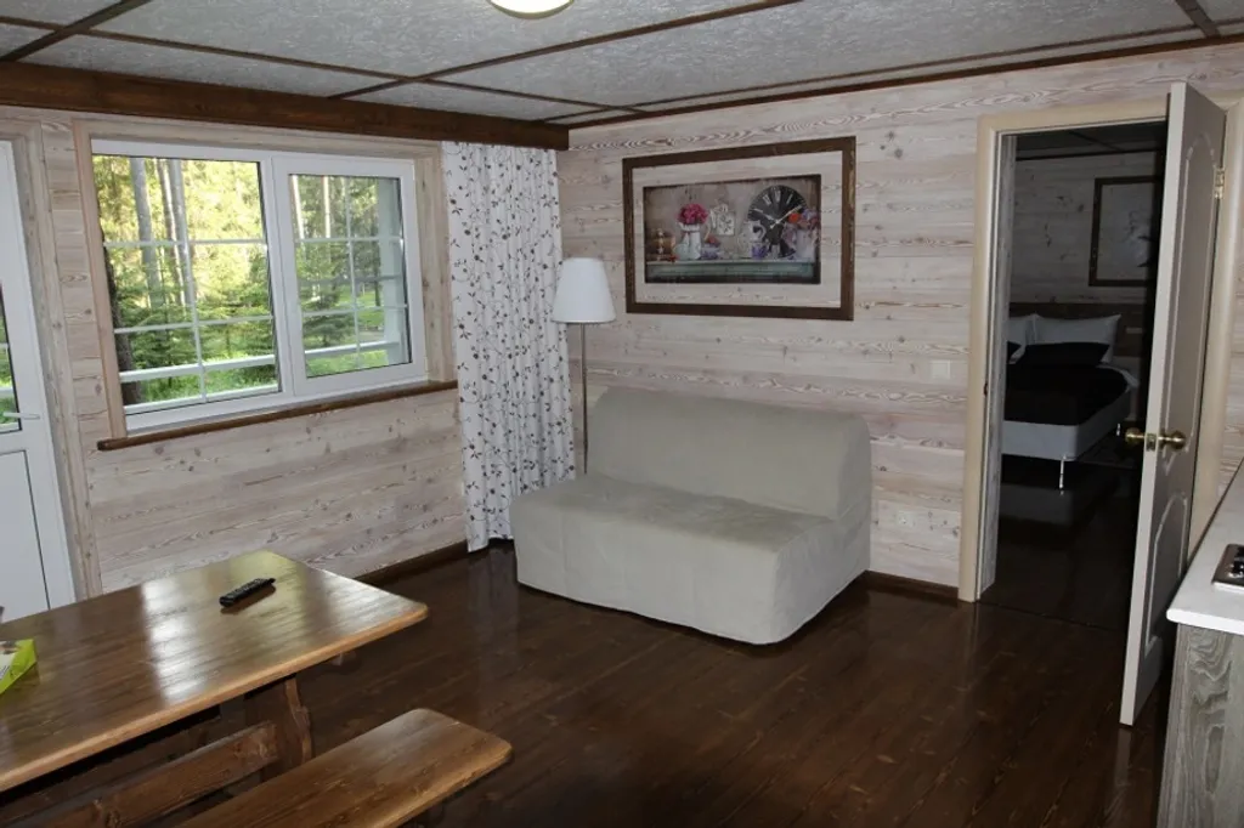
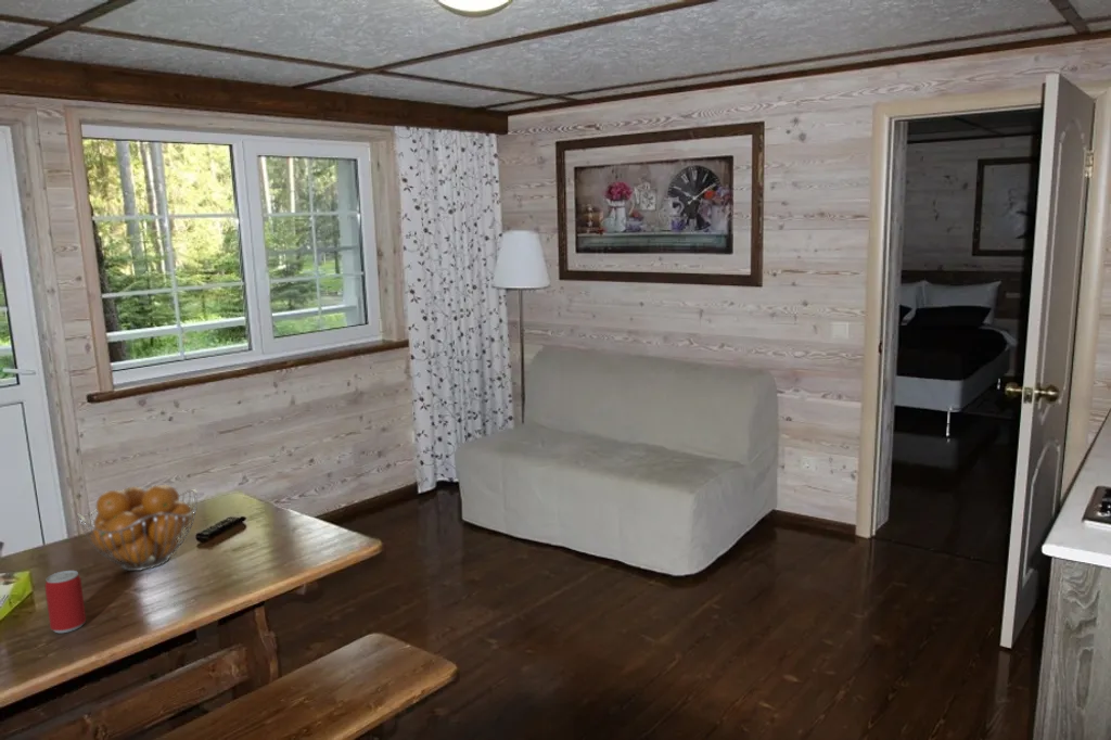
+ fruit basket [76,484,199,572]
+ beer can [44,570,87,634]
